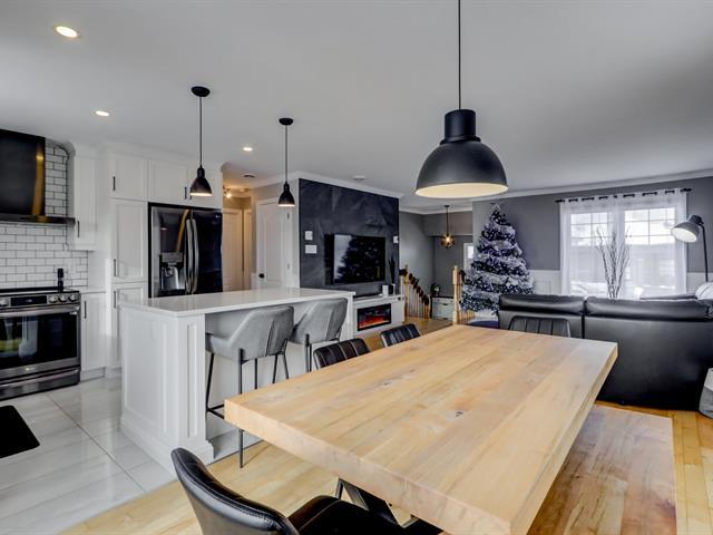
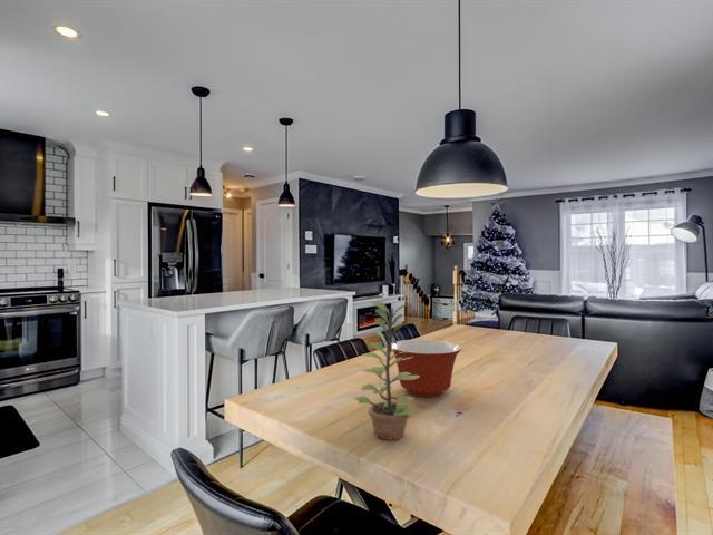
+ mixing bowl [391,339,463,398]
+ plant [353,300,420,440]
